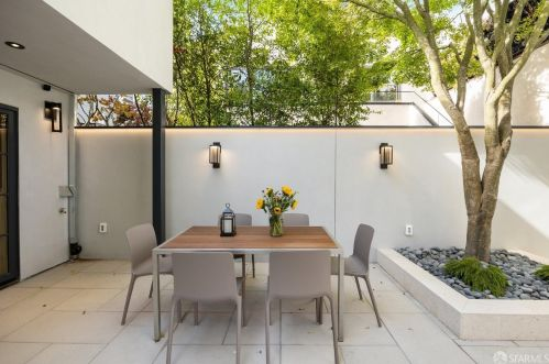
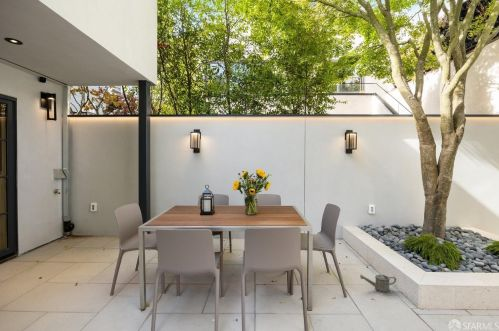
+ watering can [359,273,397,294]
